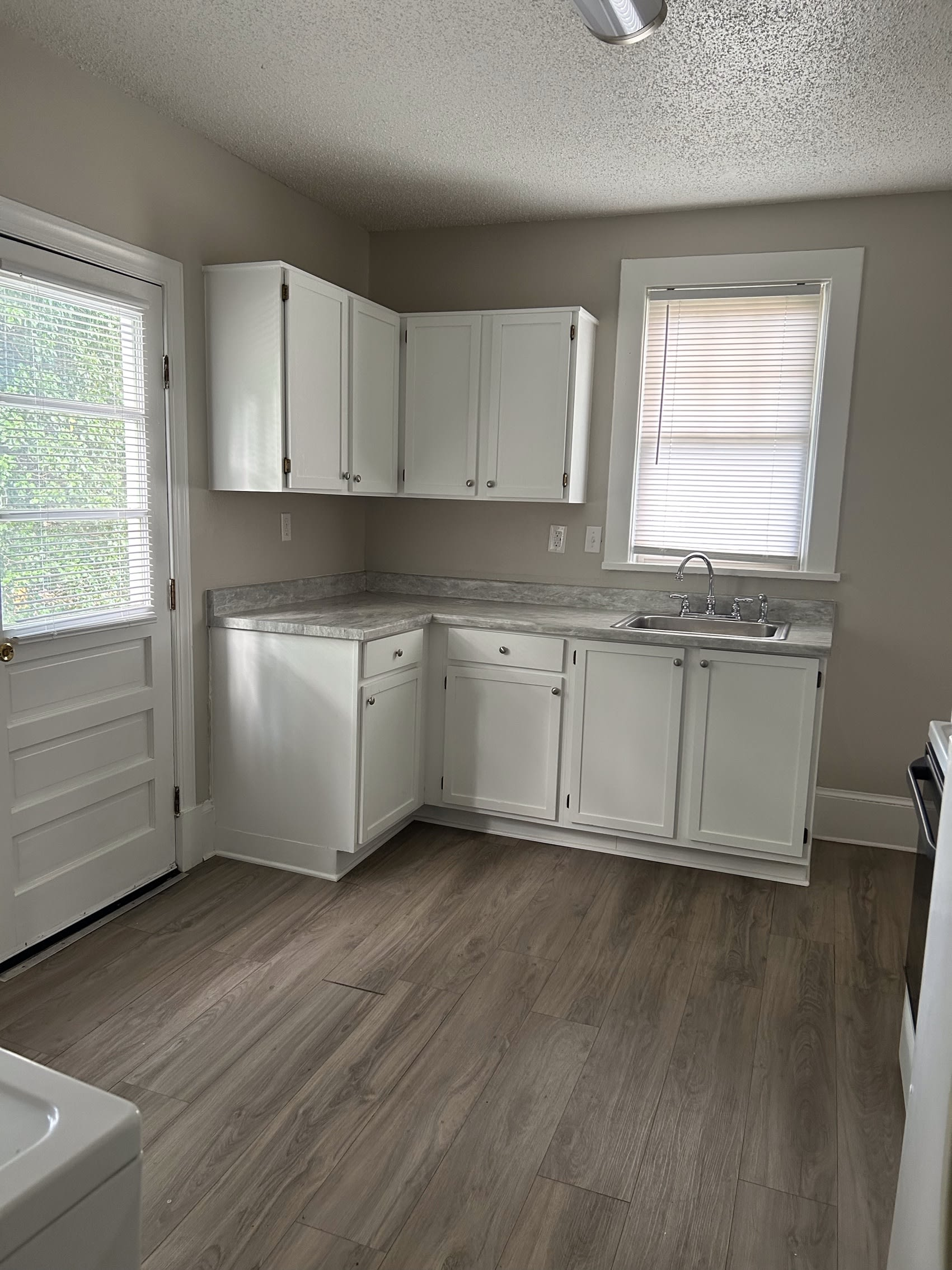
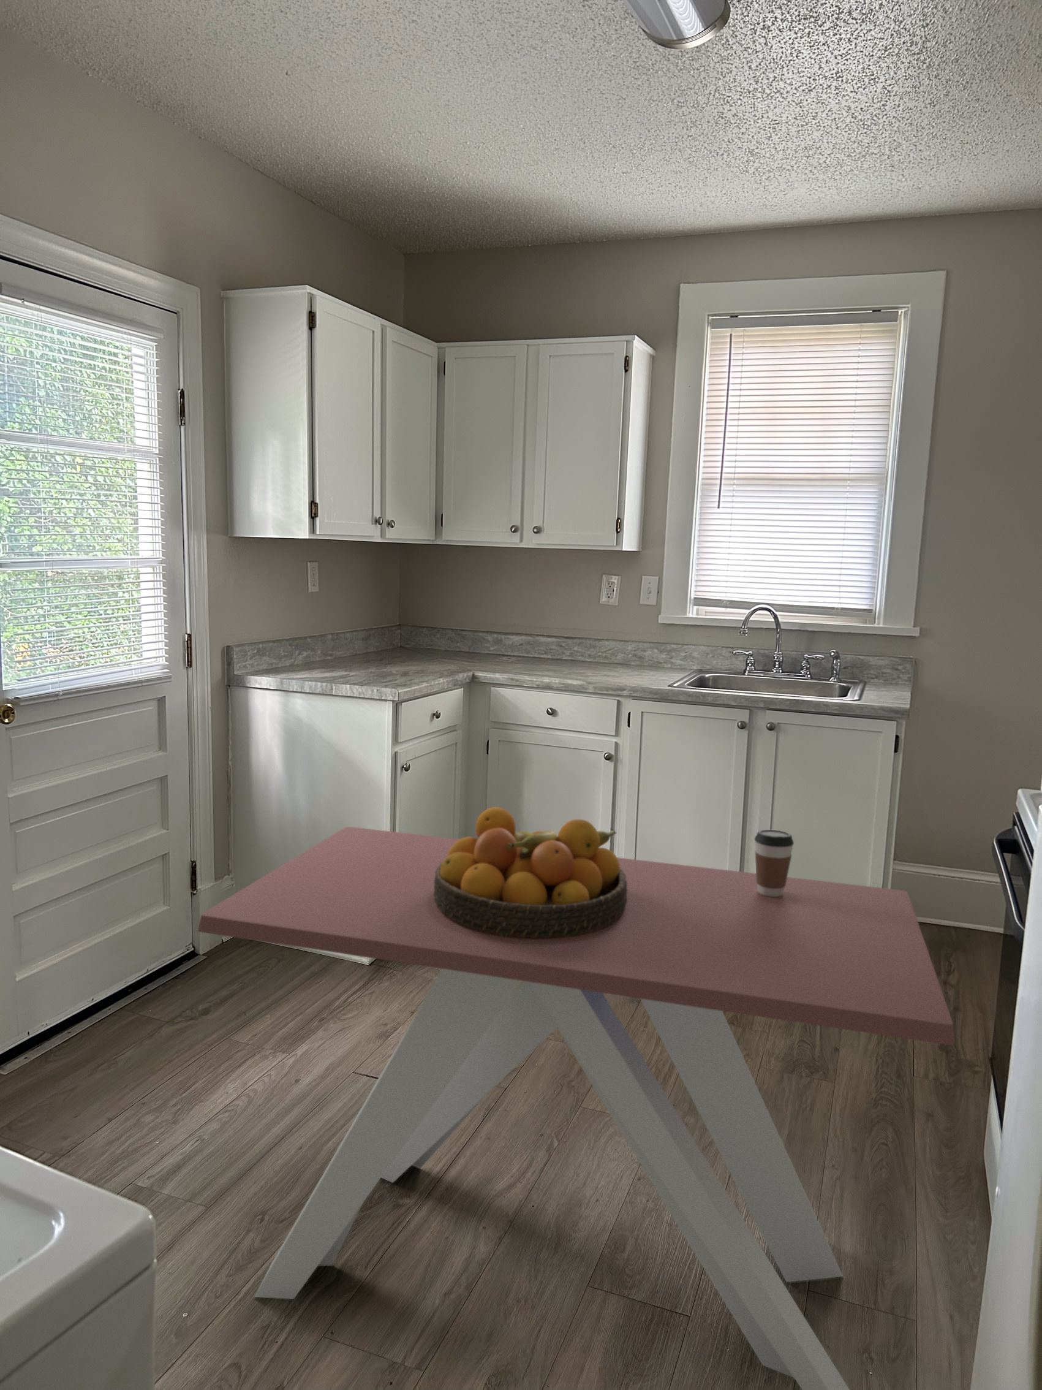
+ fruit bowl [433,807,627,938]
+ coffee cup [754,830,795,896]
+ dining table [197,826,956,1390]
